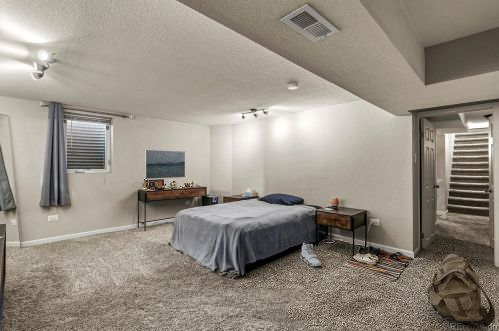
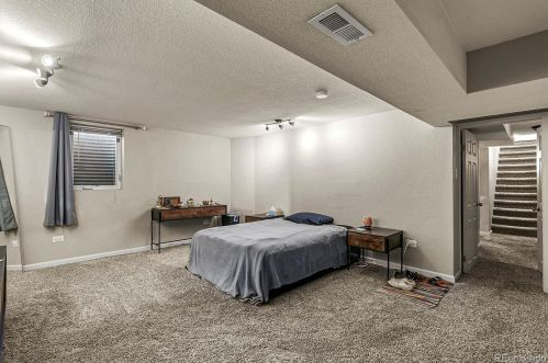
- sneaker [300,242,322,267]
- backpack [427,253,496,328]
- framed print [144,149,186,180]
